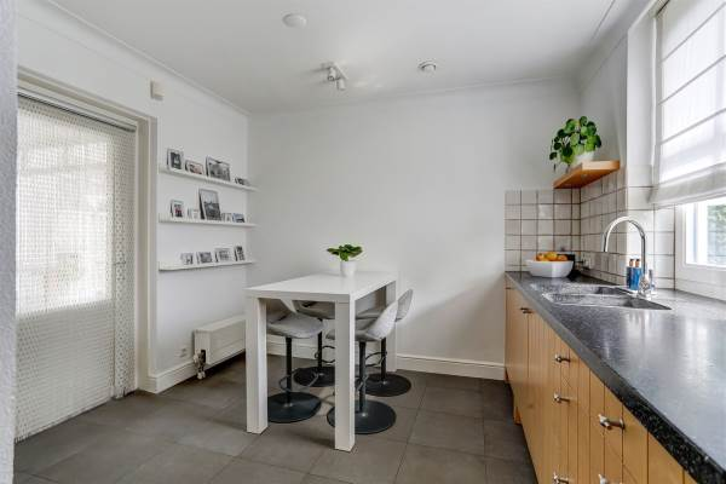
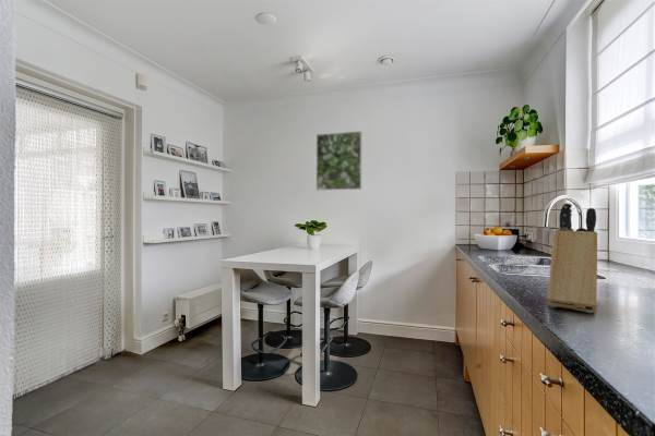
+ knife block [546,202,598,314]
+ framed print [315,130,362,192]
